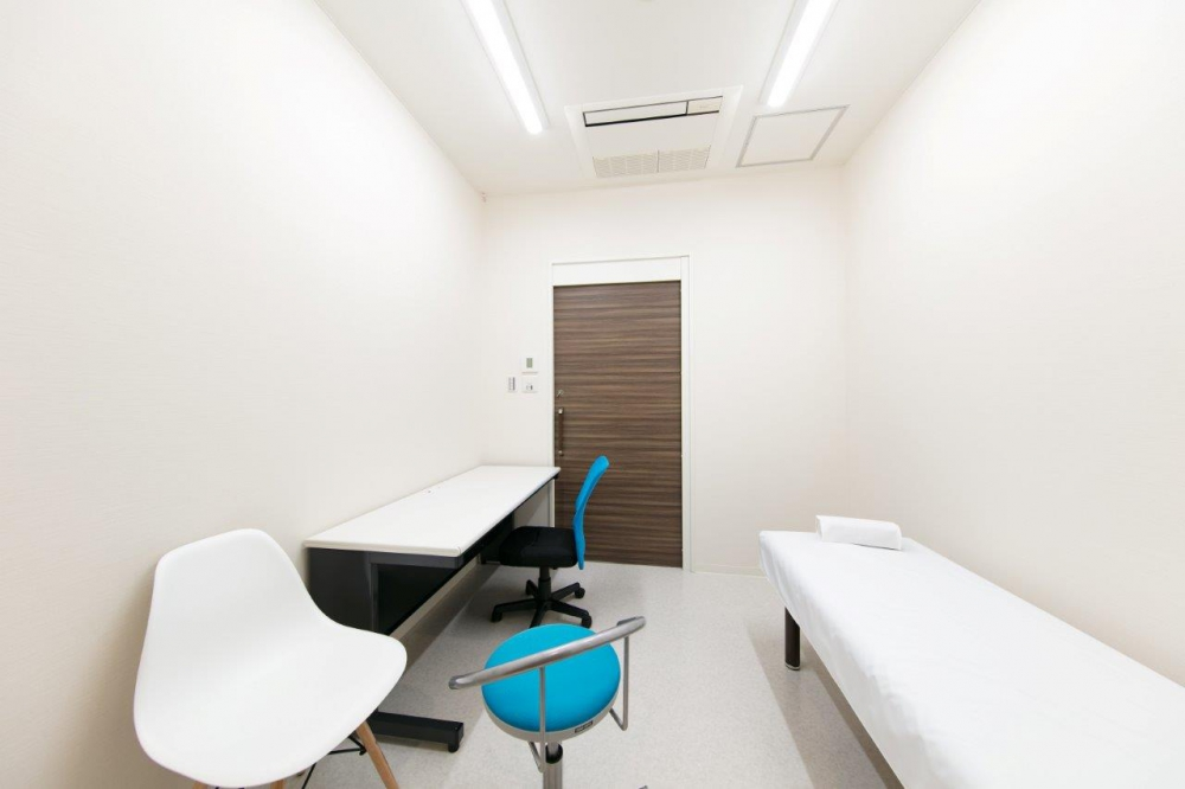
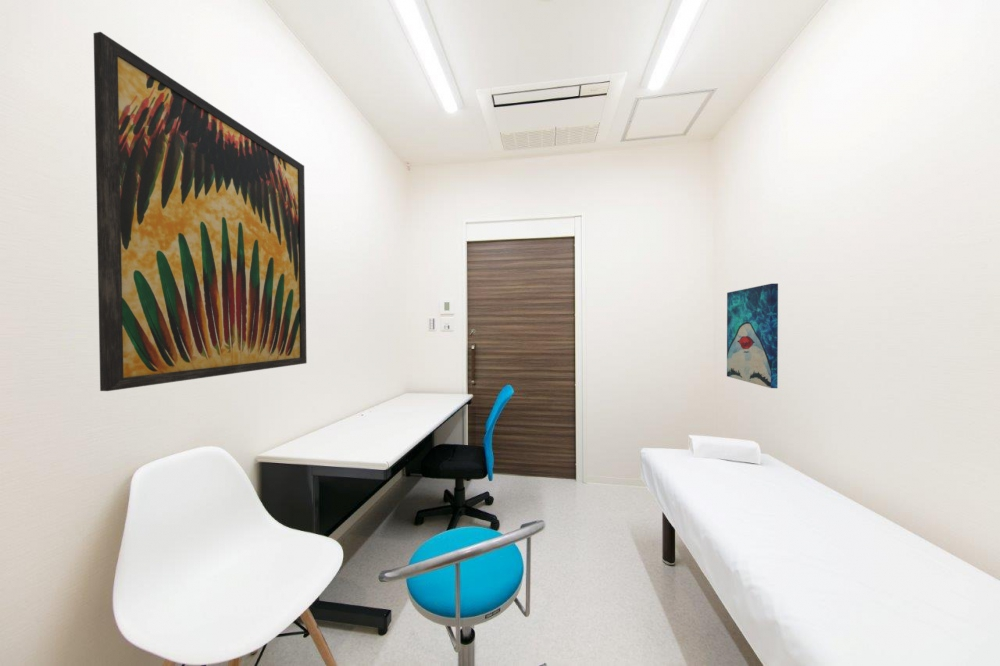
+ wall art [726,282,779,389]
+ wall art [93,31,308,392]
